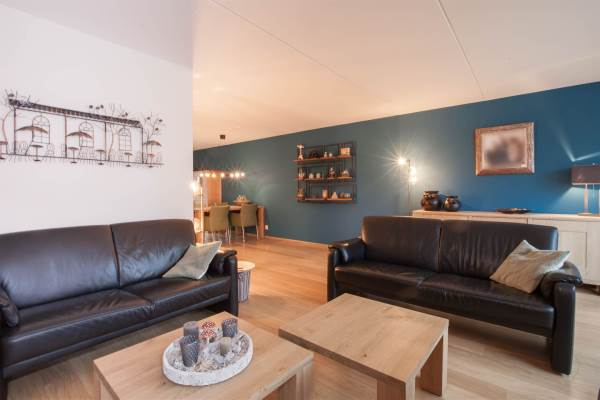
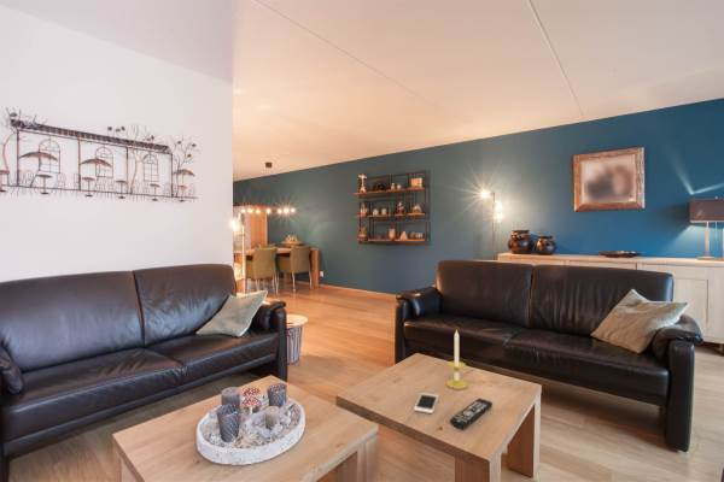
+ cell phone [413,392,439,415]
+ remote control [449,398,494,430]
+ candle [445,328,468,390]
